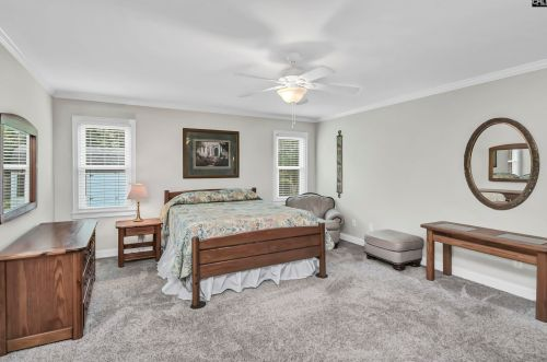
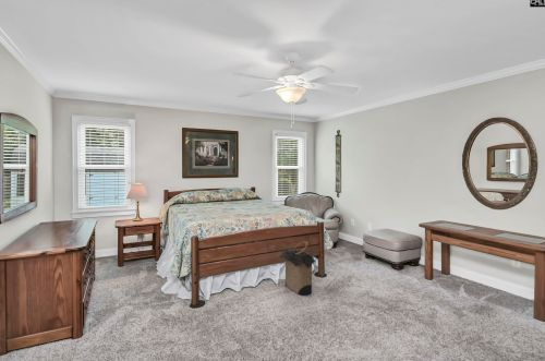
+ laundry hamper [279,240,316,297]
